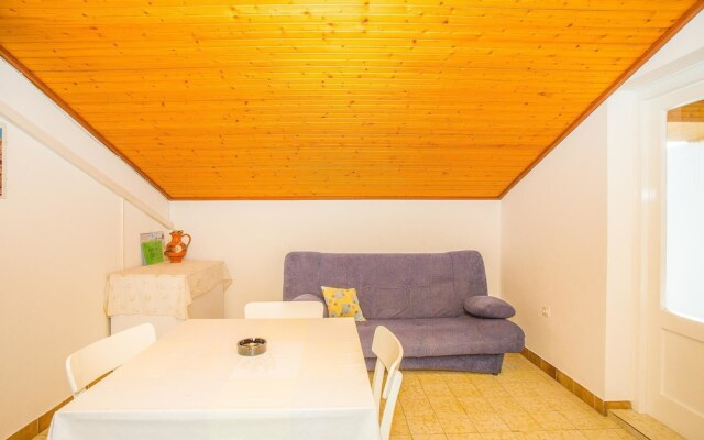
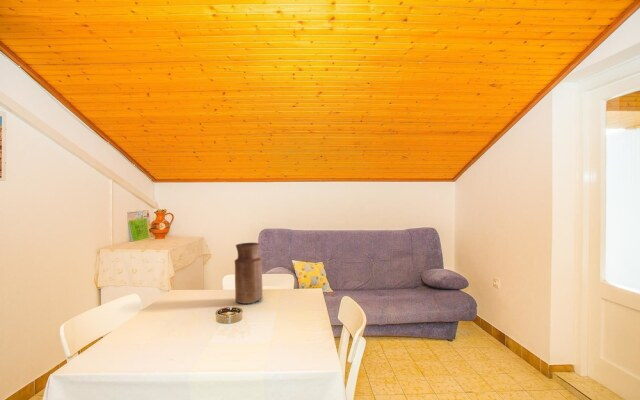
+ vase [233,242,264,305]
